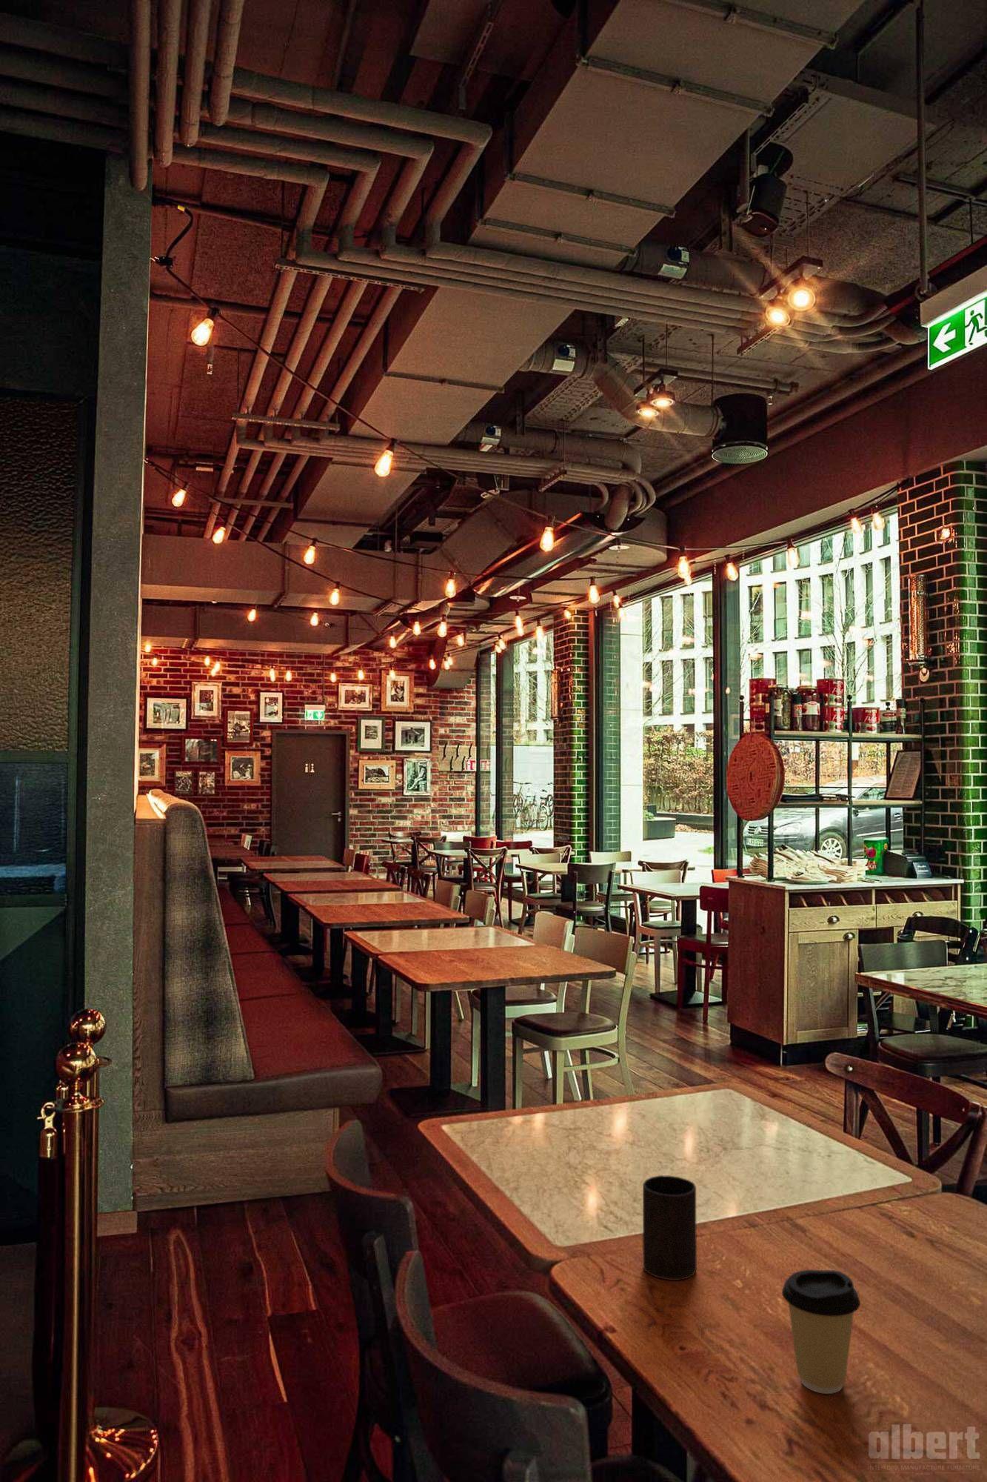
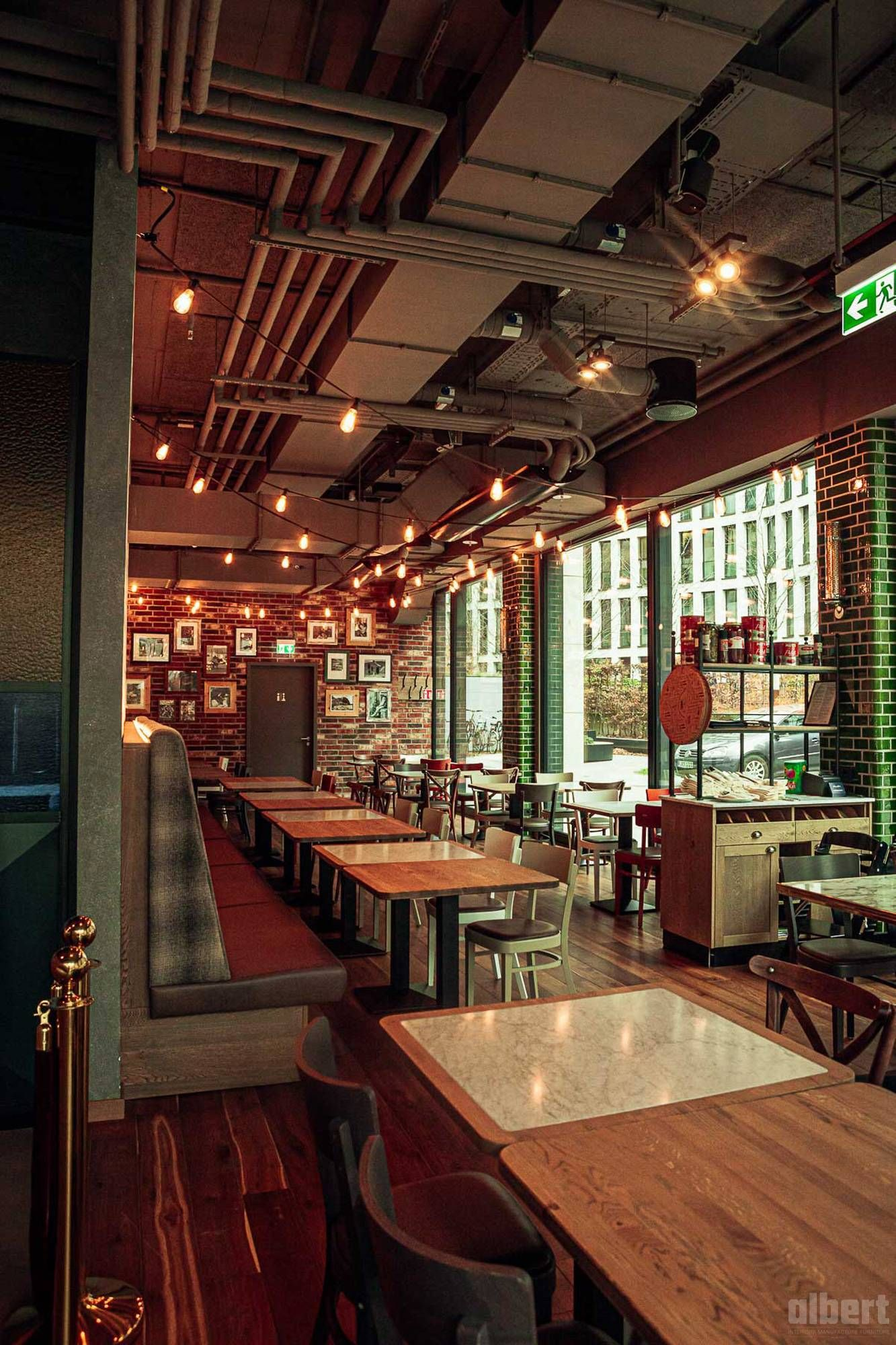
- cup [642,1175,697,1281]
- coffee cup [781,1269,861,1395]
